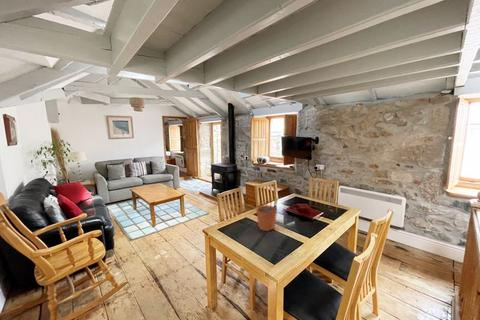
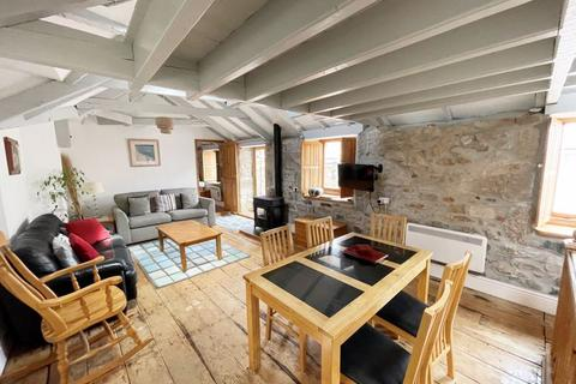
- plant pot [255,198,278,232]
